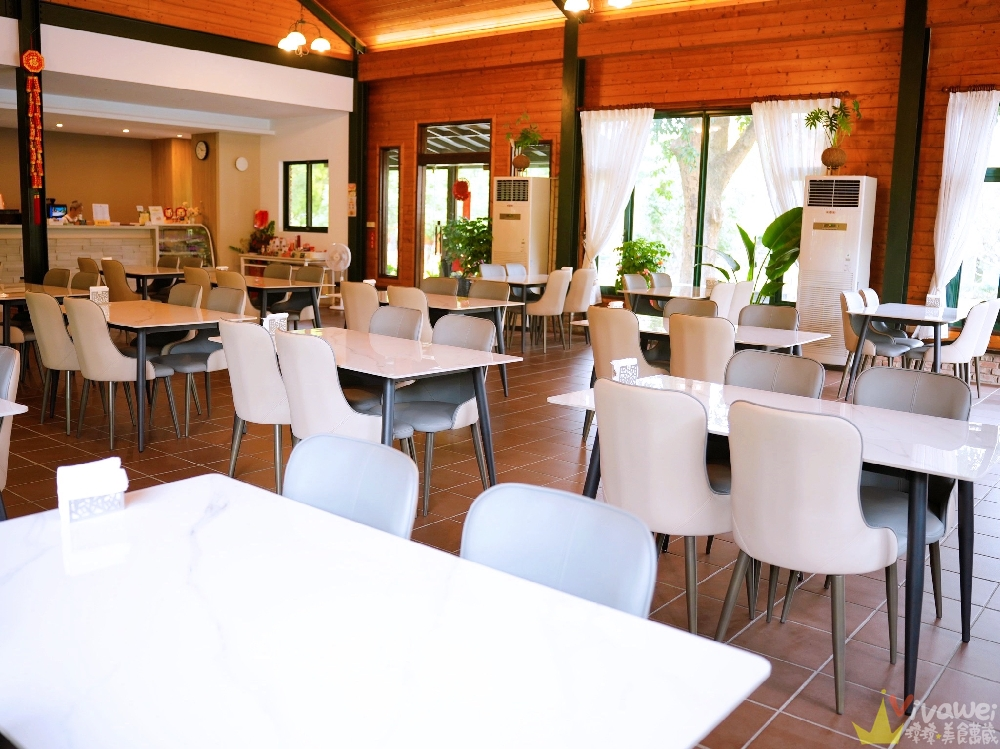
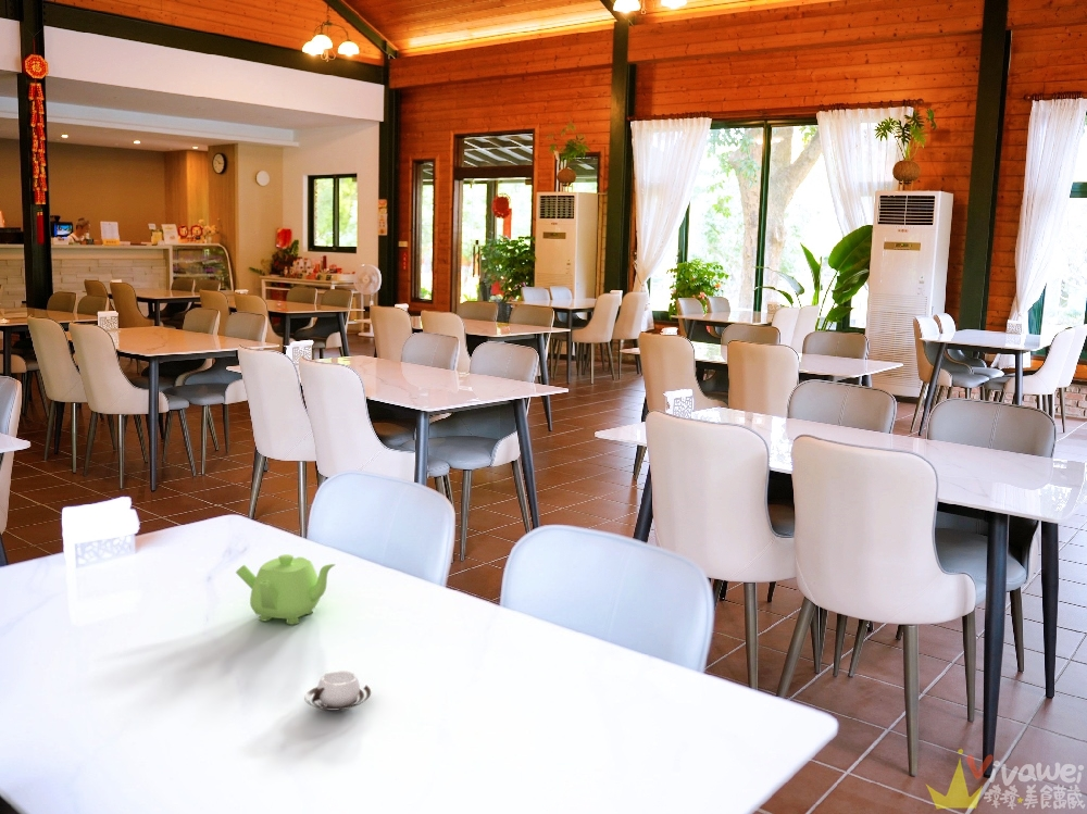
+ cup [303,669,372,711]
+ teapot [235,553,337,626]
